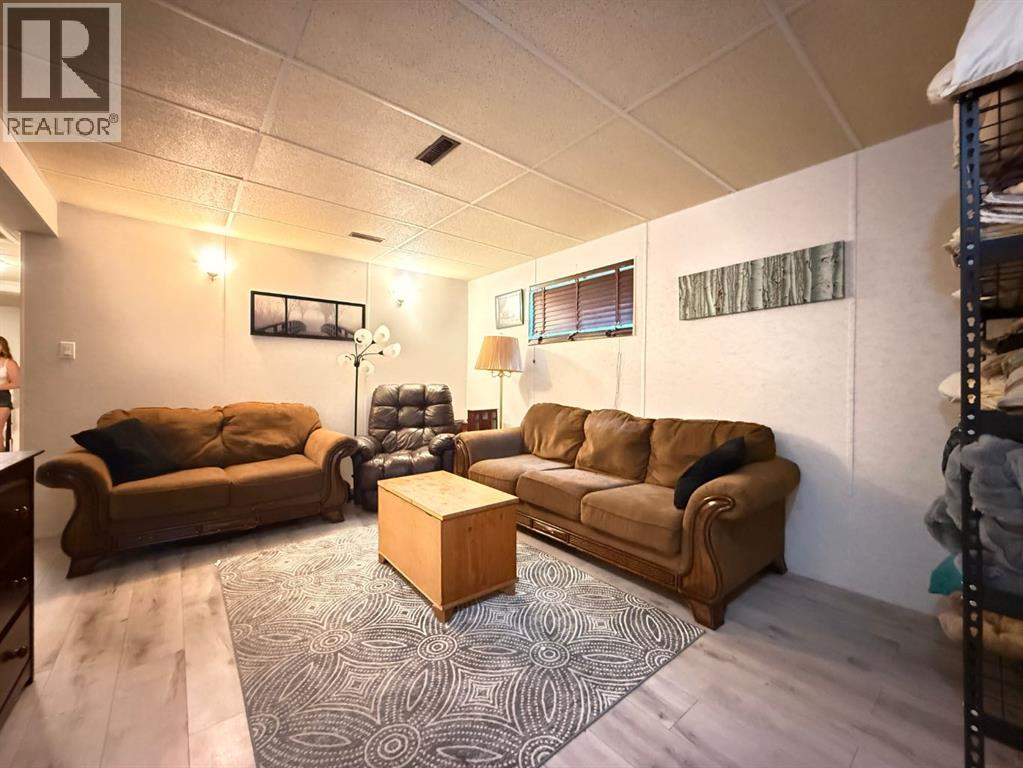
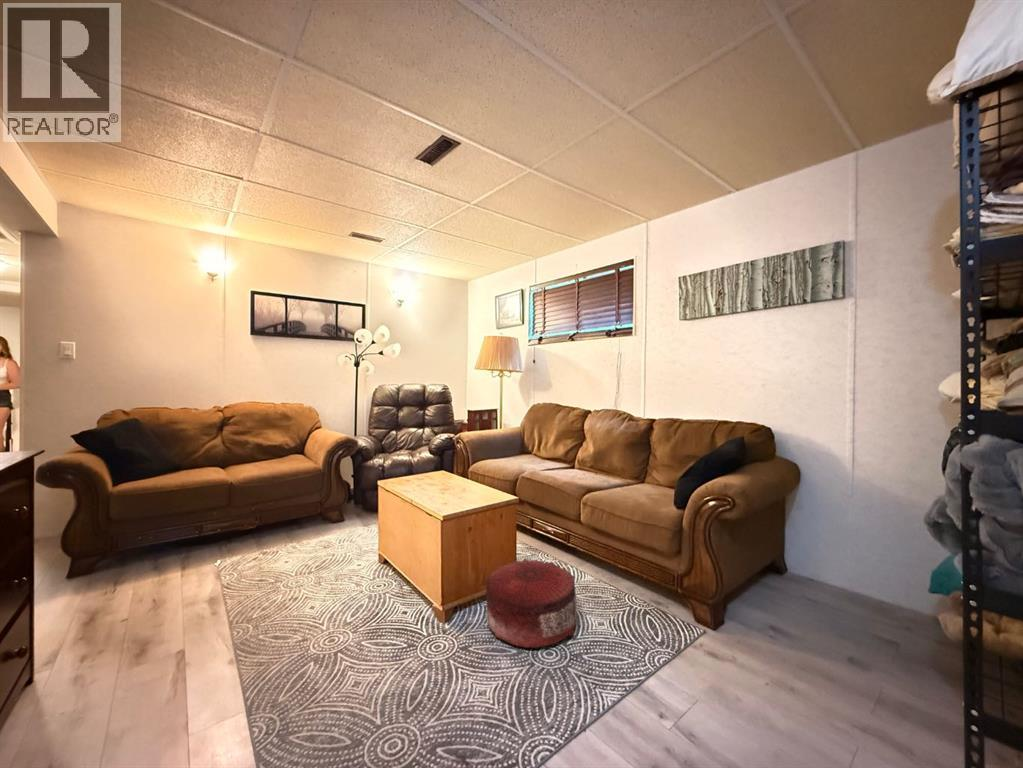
+ pouf [485,558,578,649]
